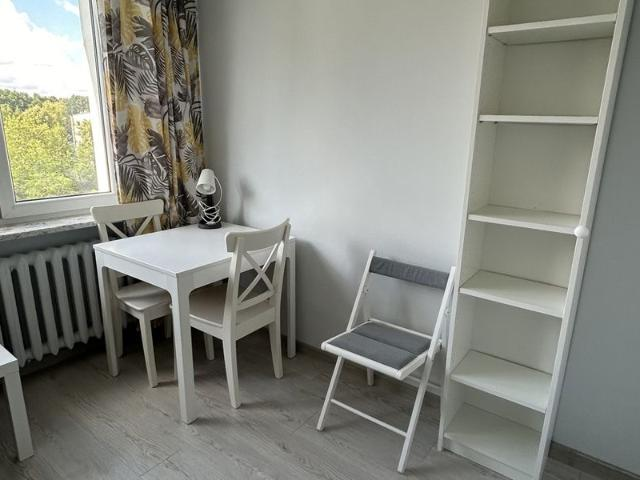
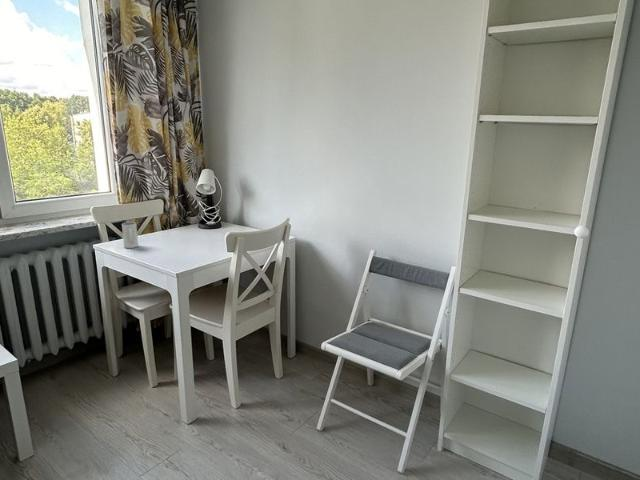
+ mug [121,221,139,249]
